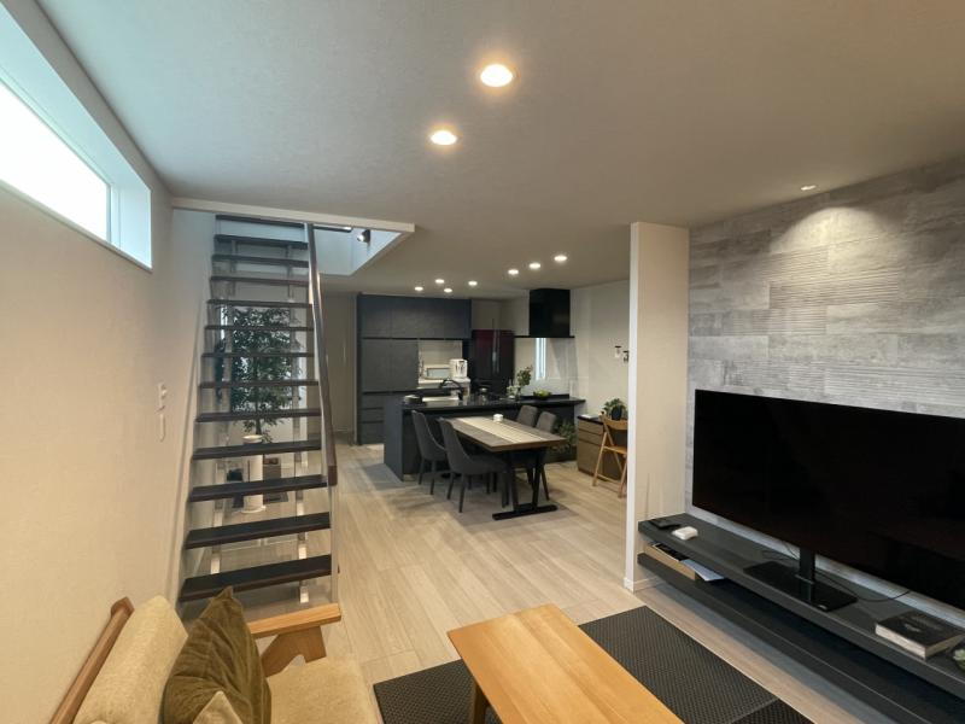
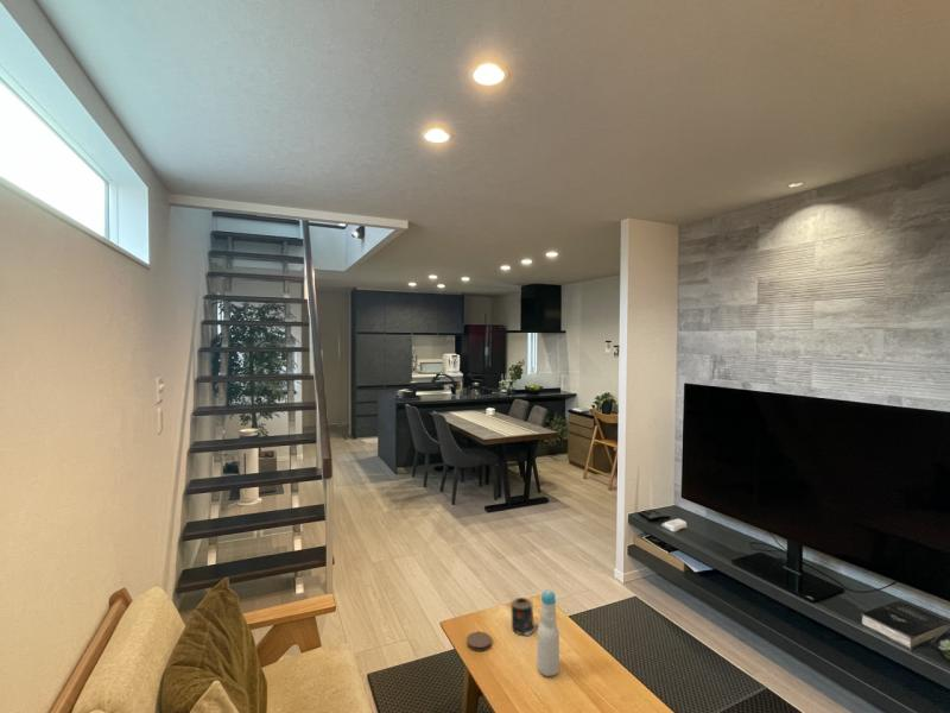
+ bottle [536,589,560,677]
+ candle [509,597,539,637]
+ coaster [466,631,493,652]
